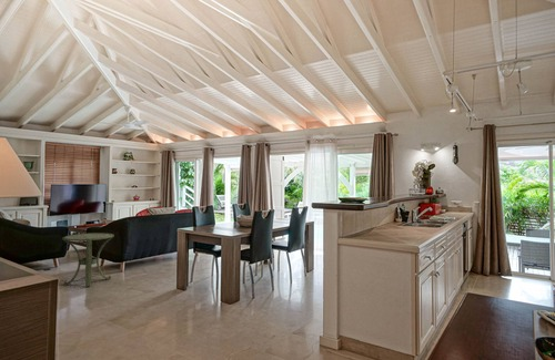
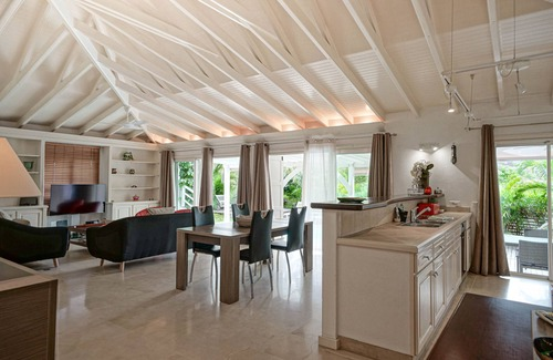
- side table [62,232,115,288]
